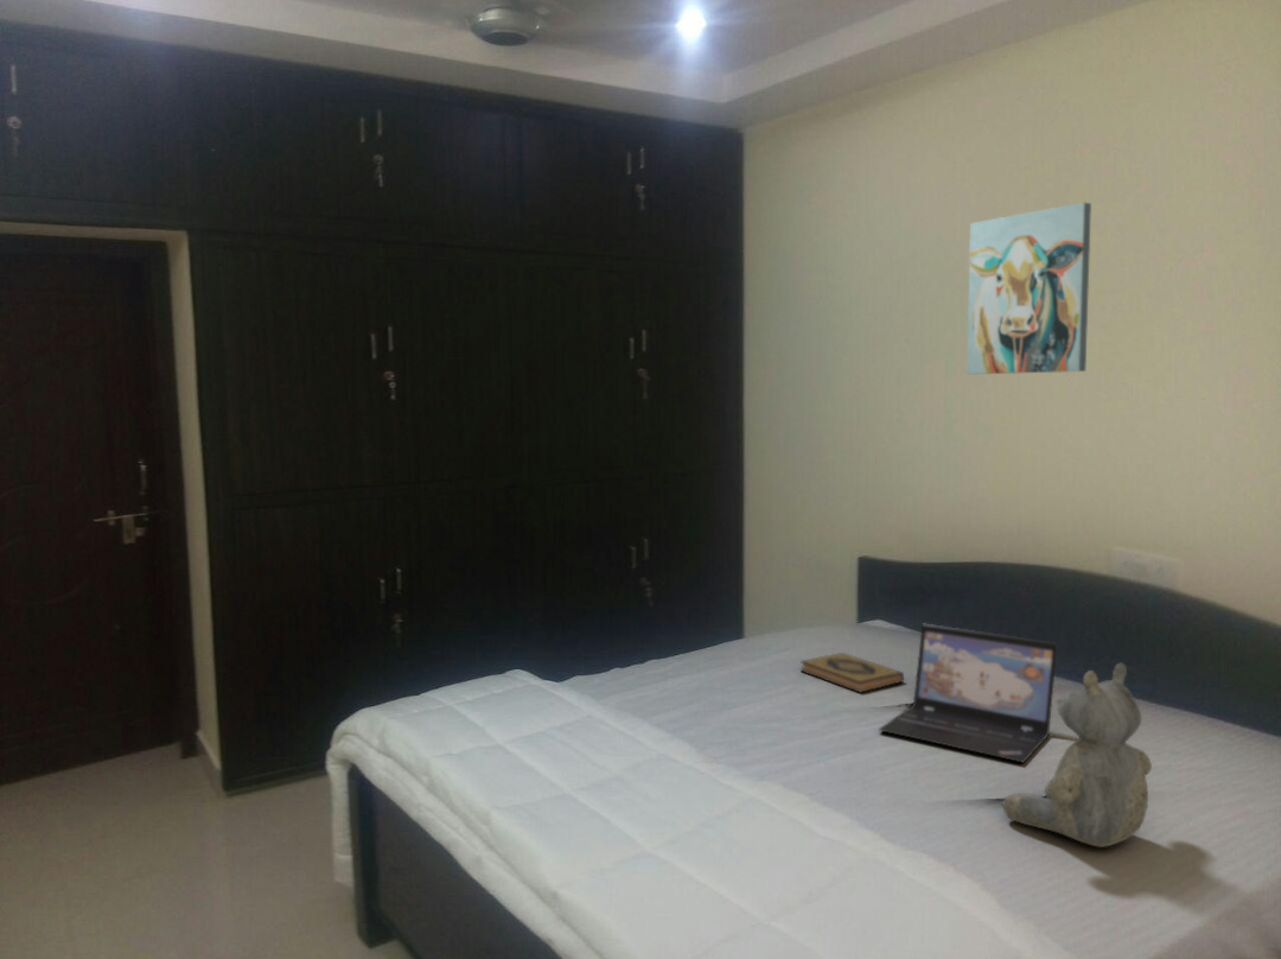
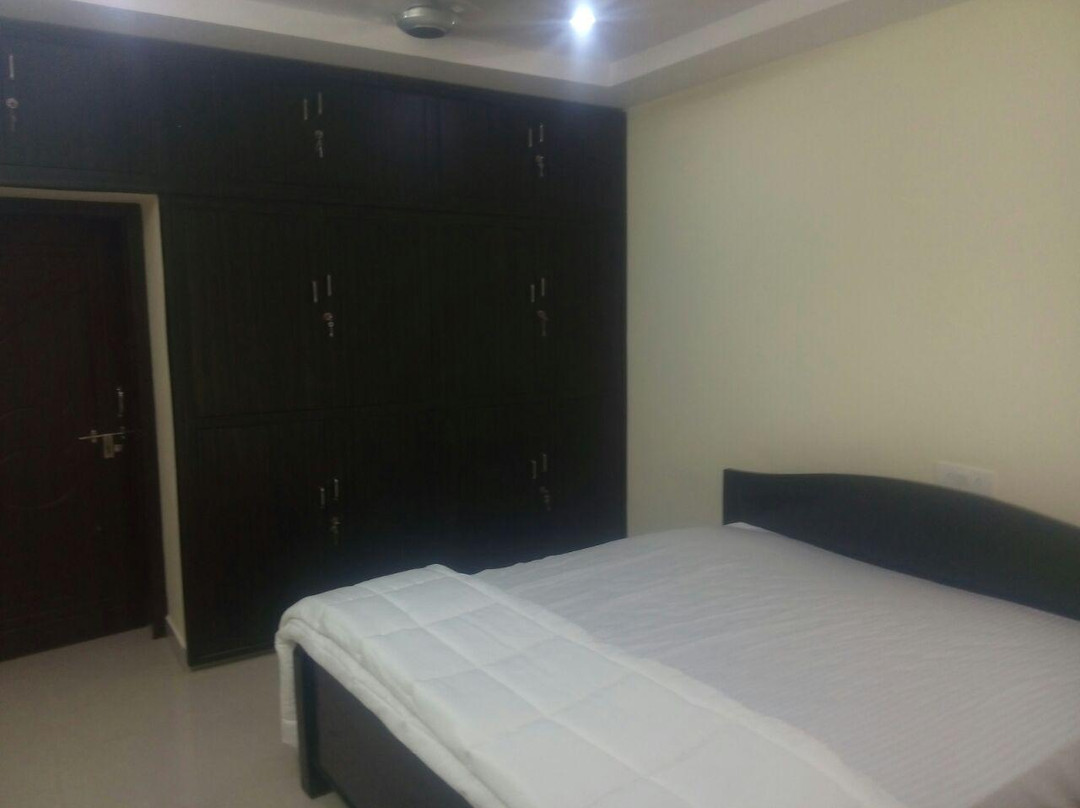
- hardback book [799,652,905,694]
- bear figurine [1001,662,1153,849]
- wall art [965,202,1092,375]
- laptop [878,623,1059,764]
